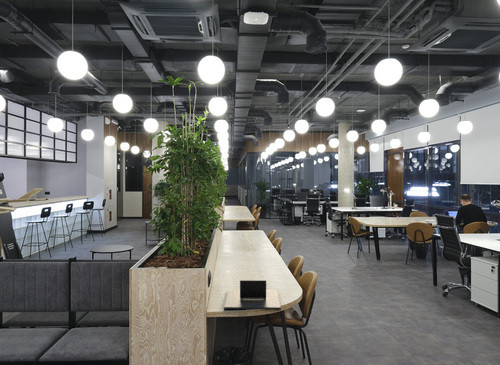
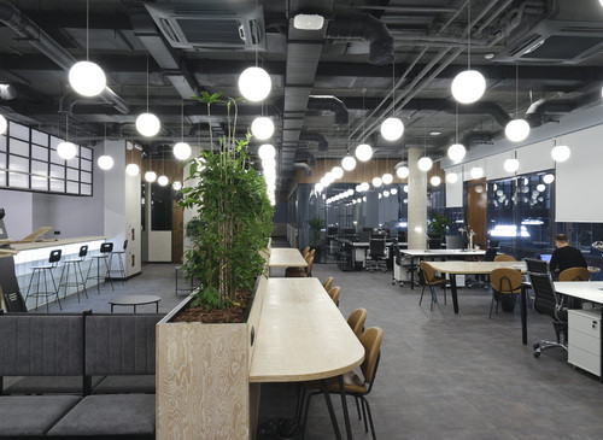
- laptop [223,279,282,310]
